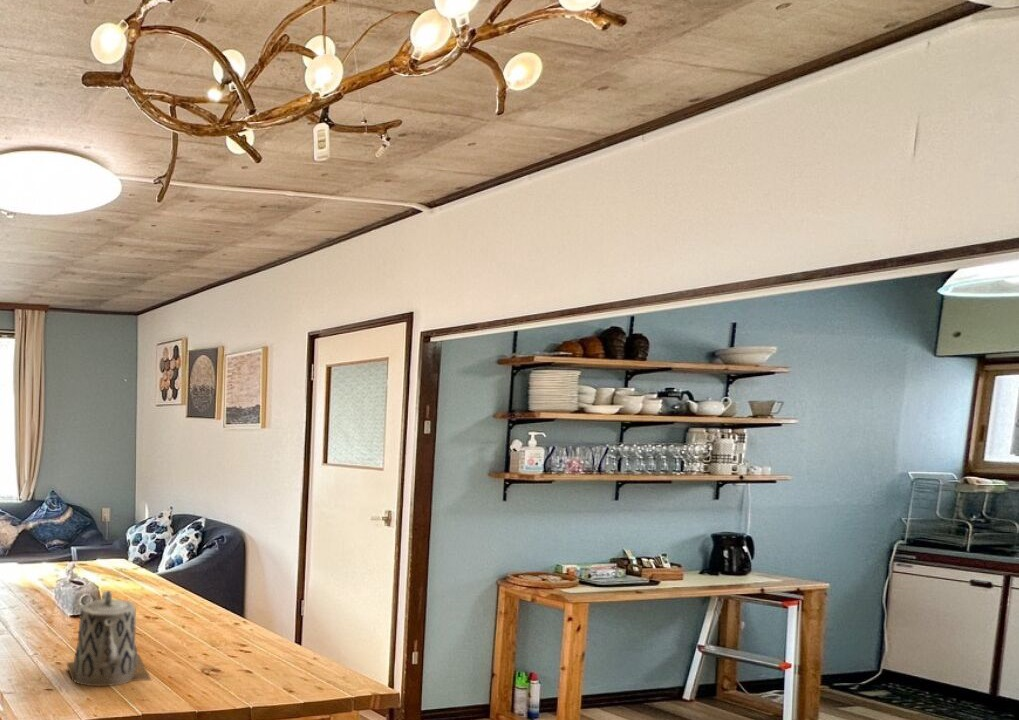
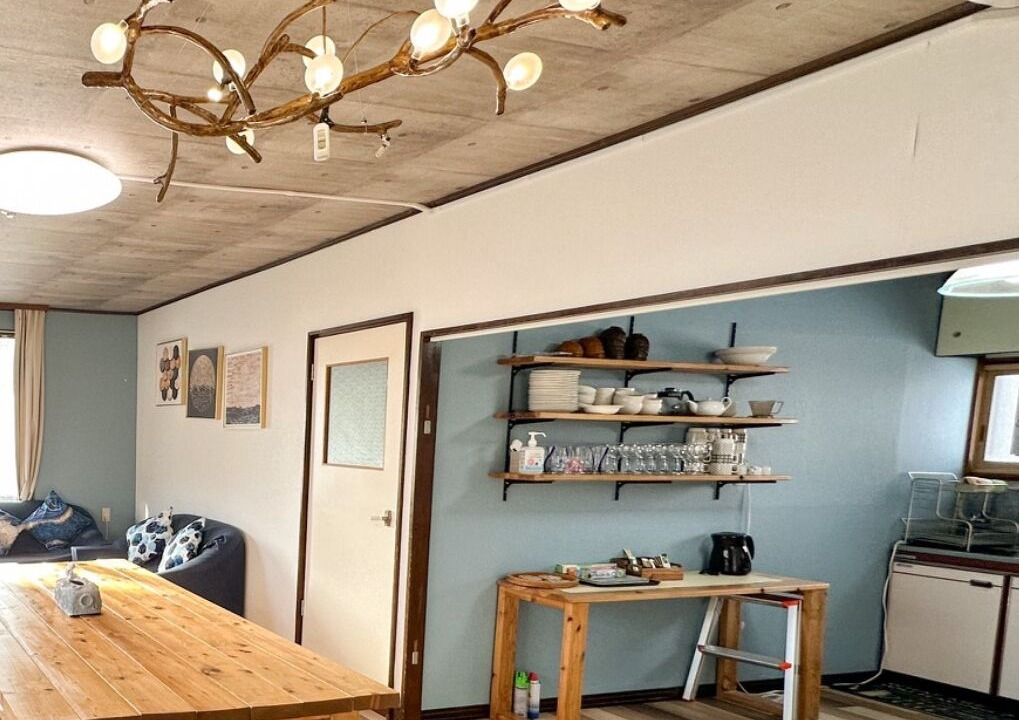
- teapot [65,590,153,687]
